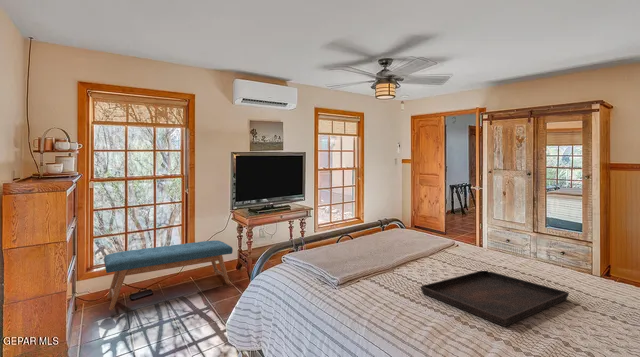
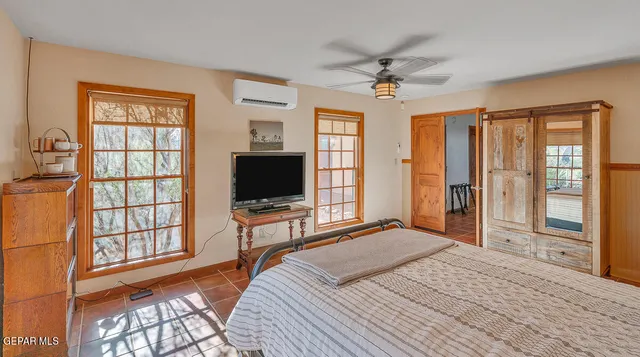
- serving tray [420,270,570,328]
- bench [103,240,234,311]
